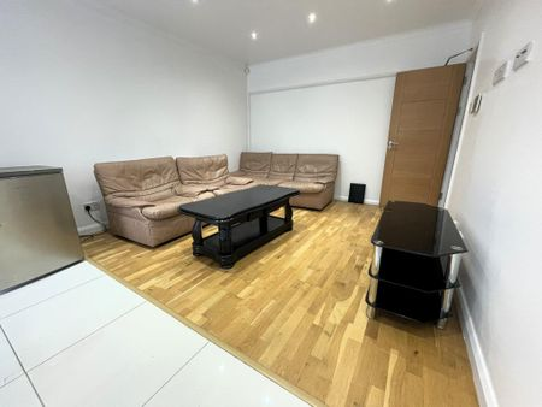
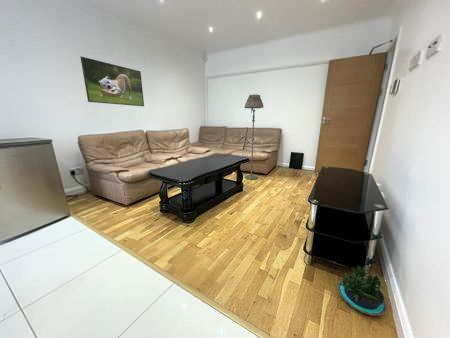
+ potted plant [337,265,388,316]
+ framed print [79,55,145,107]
+ floor lamp [244,93,265,180]
